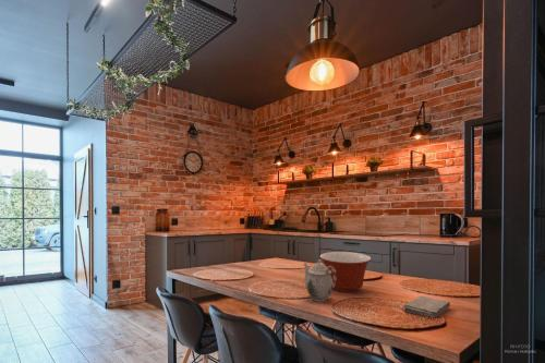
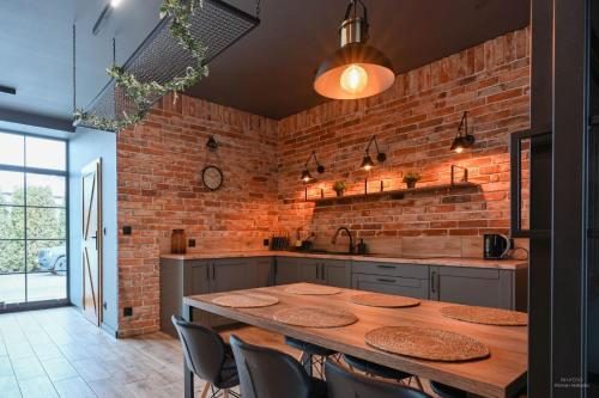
- mixing bowl [319,251,372,293]
- washcloth [402,294,451,318]
- teapot [302,258,336,303]
